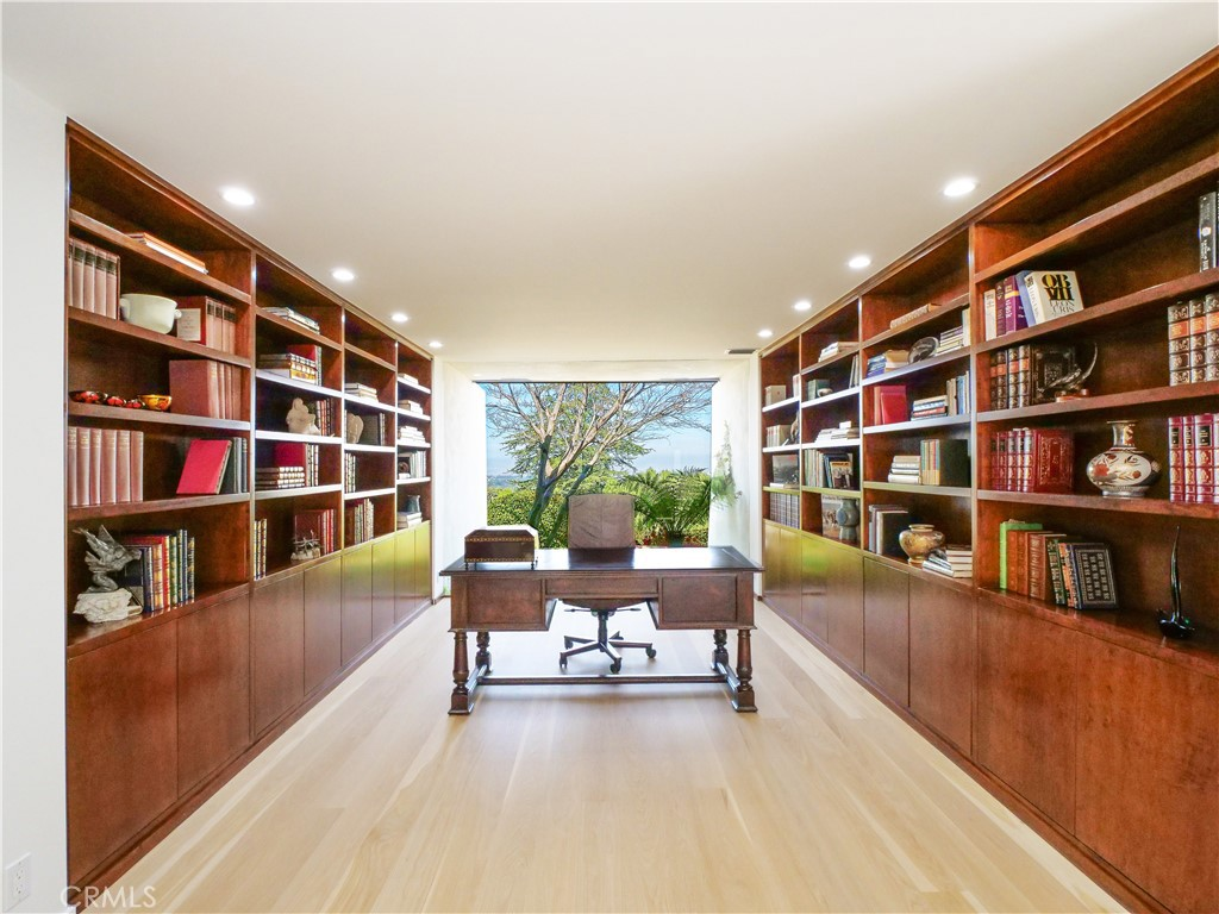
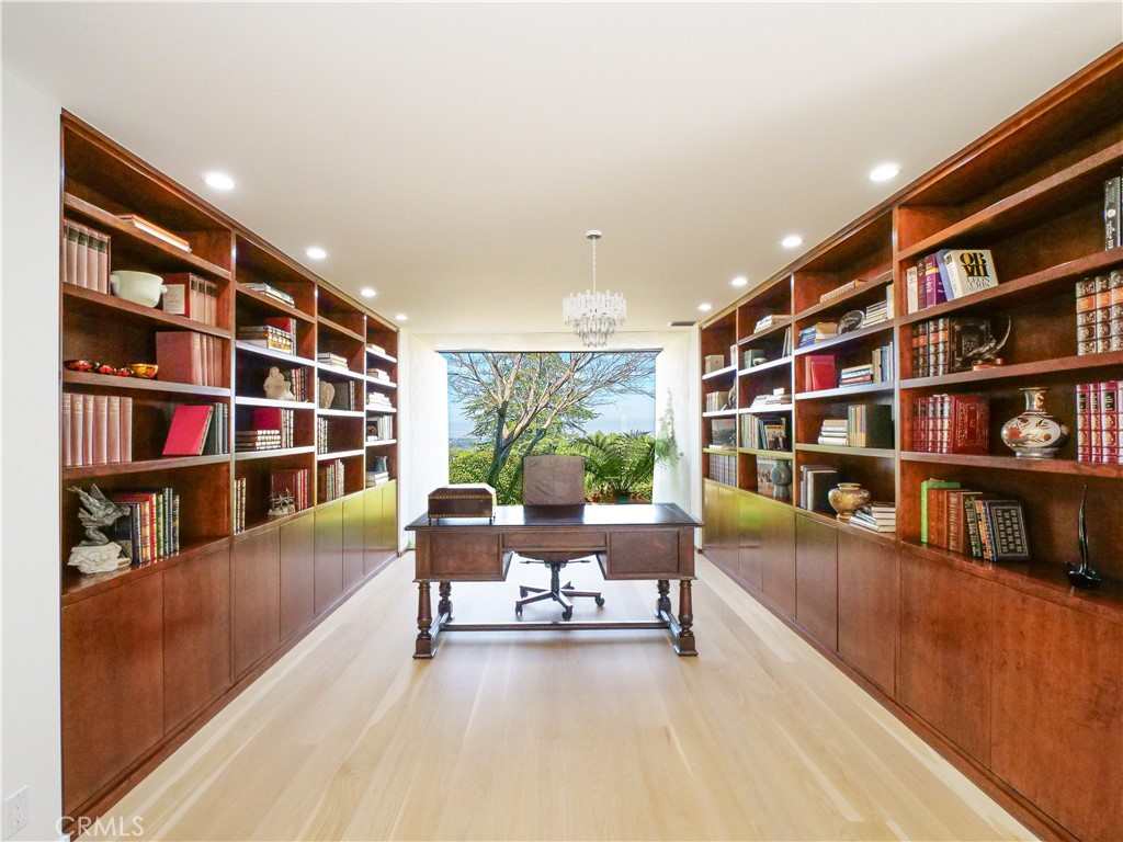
+ chandelier [563,229,627,349]
